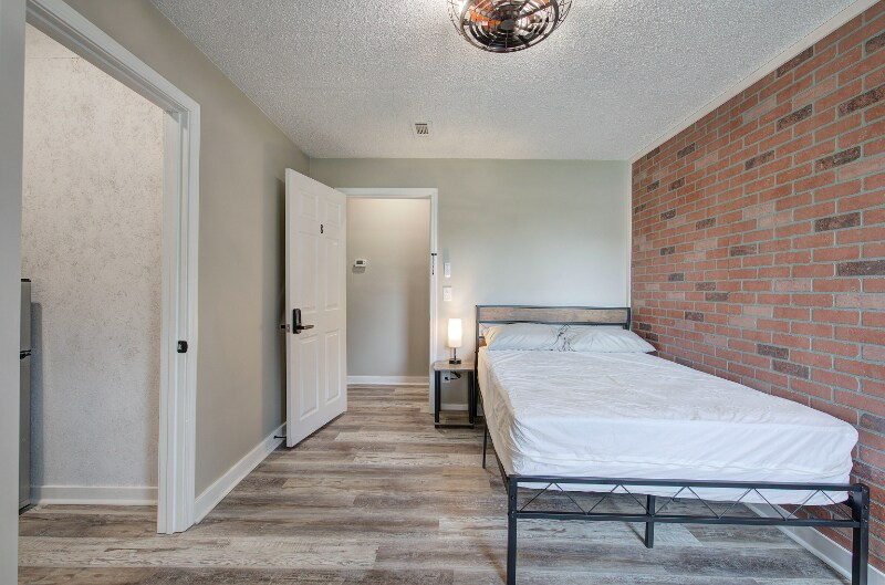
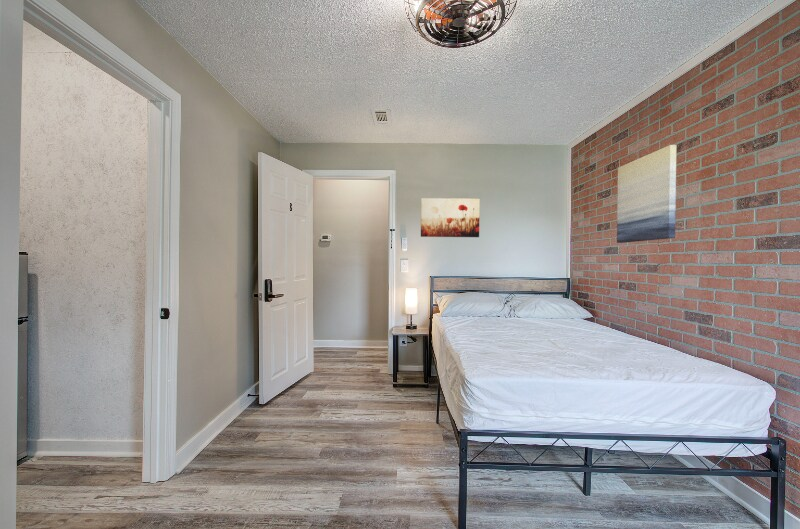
+ wall art [616,144,678,244]
+ wall art [420,197,481,238]
